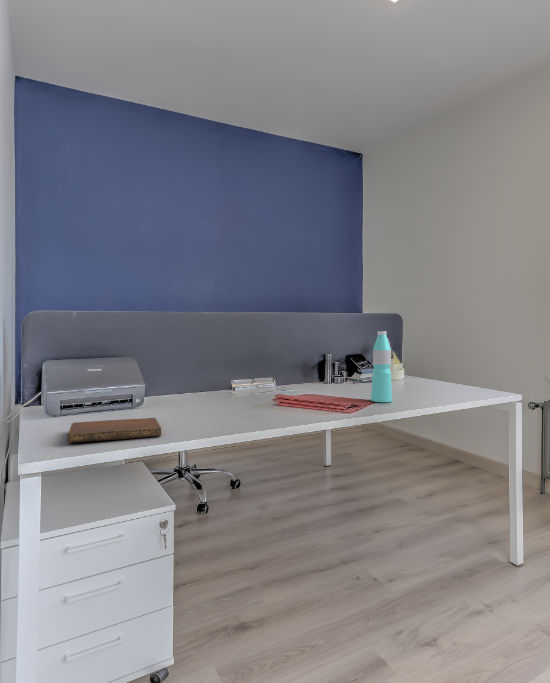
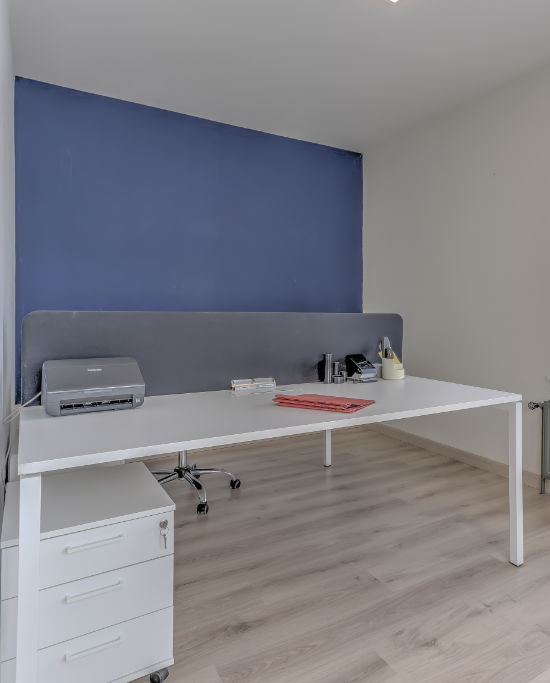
- notebook [67,417,162,444]
- water bottle [370,330,393,403]
